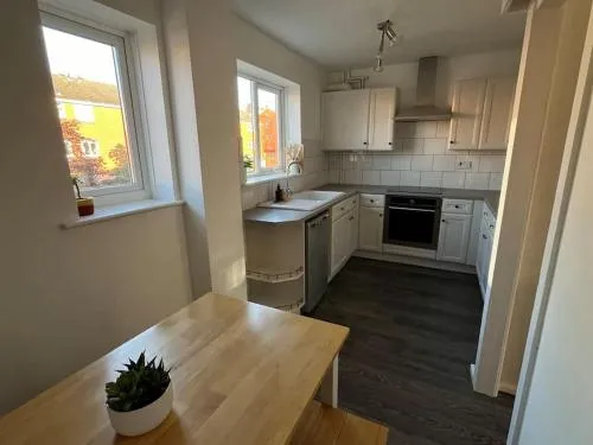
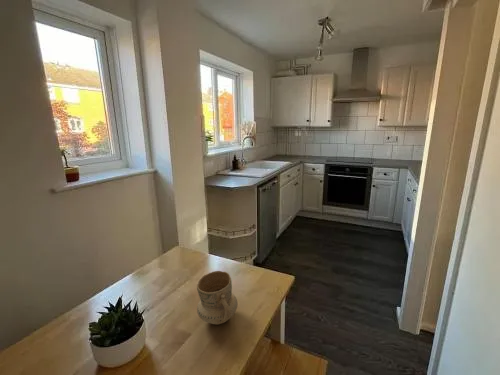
+ mug [196,270,239,326]
